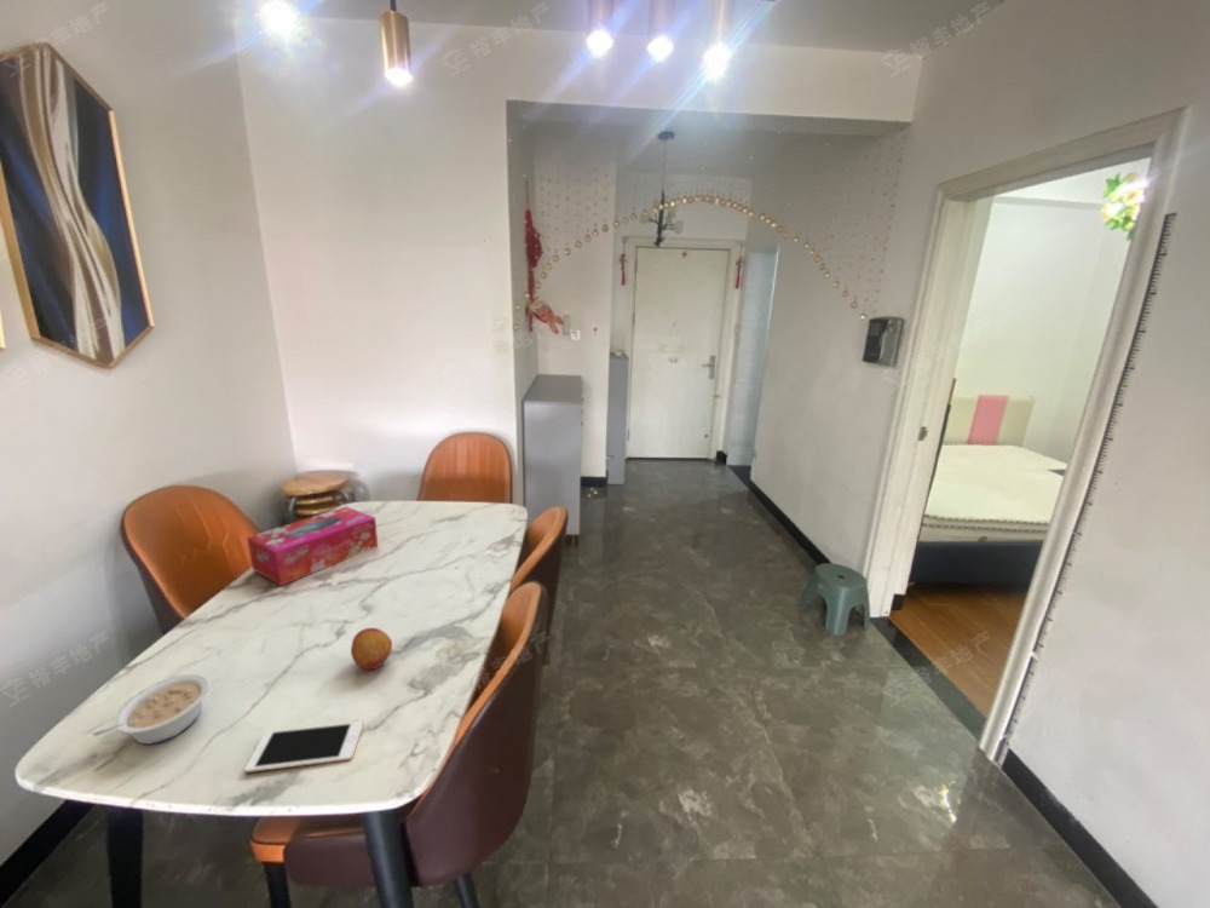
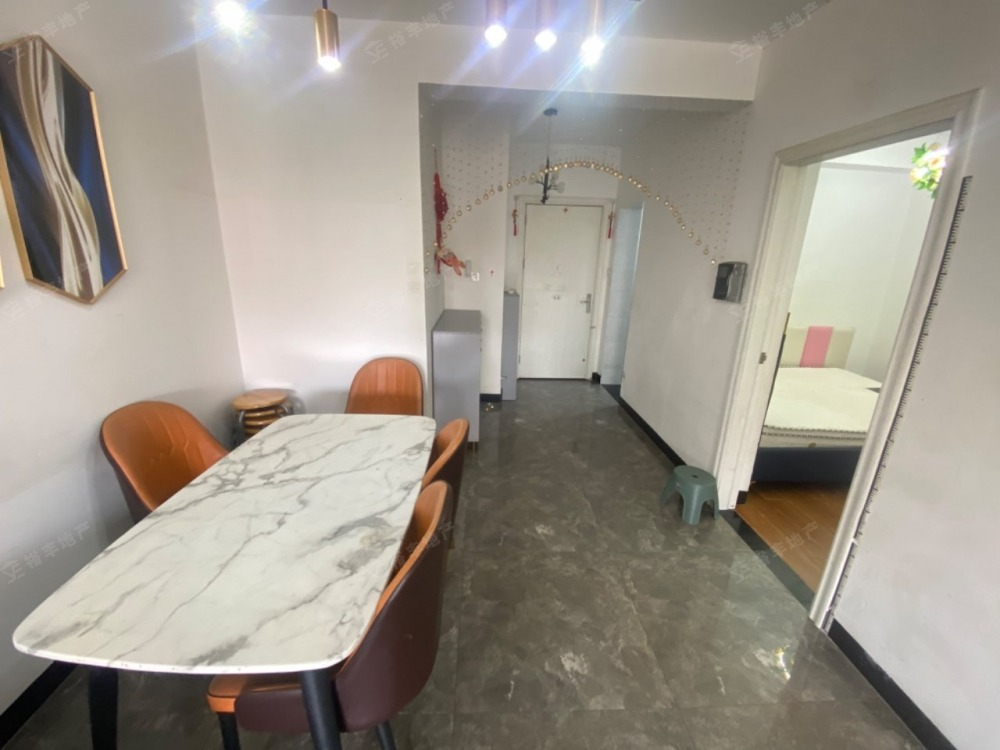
- tissue box [246,505,379,587]
- fruit [350,627,393,671]
- cell phone [243,720,364,774]
- legume [92,673,211,746]
